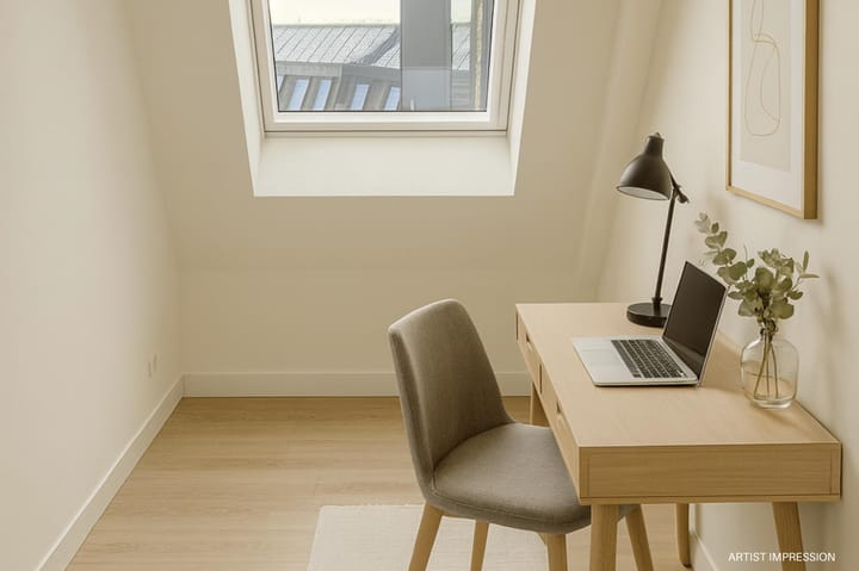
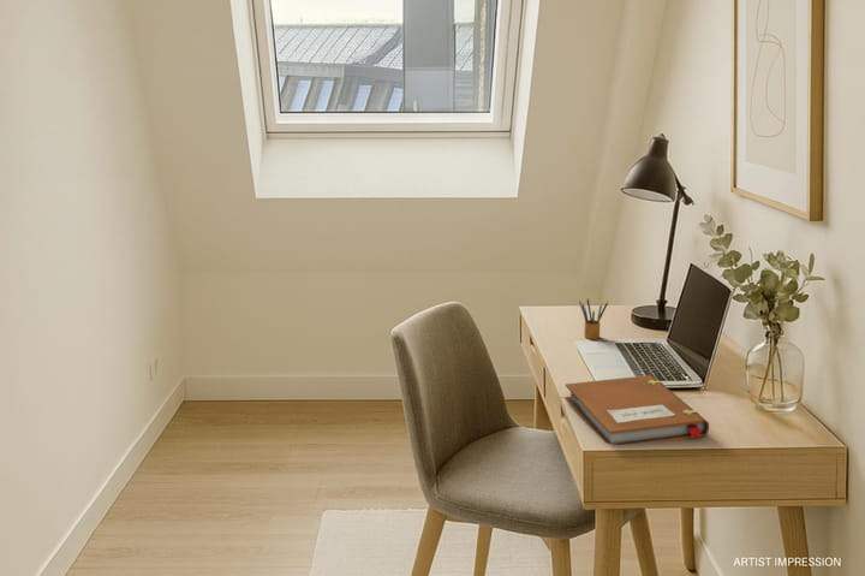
+ notebook [565,374,710,446]
+ pencil box [578,297,609,340]
